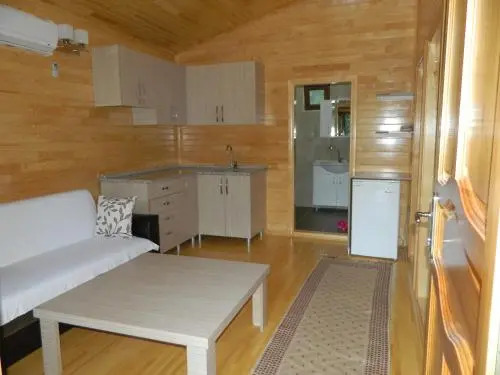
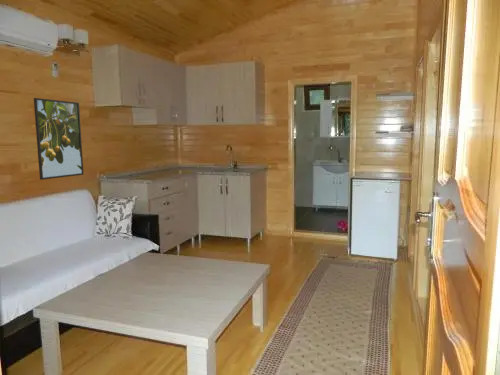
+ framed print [33,97,85,181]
